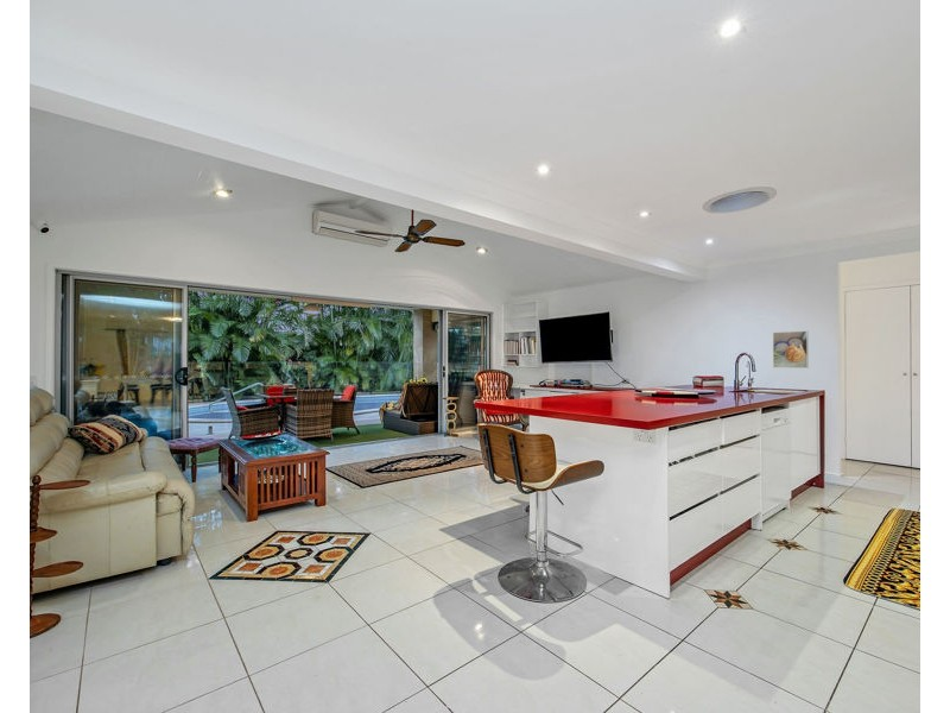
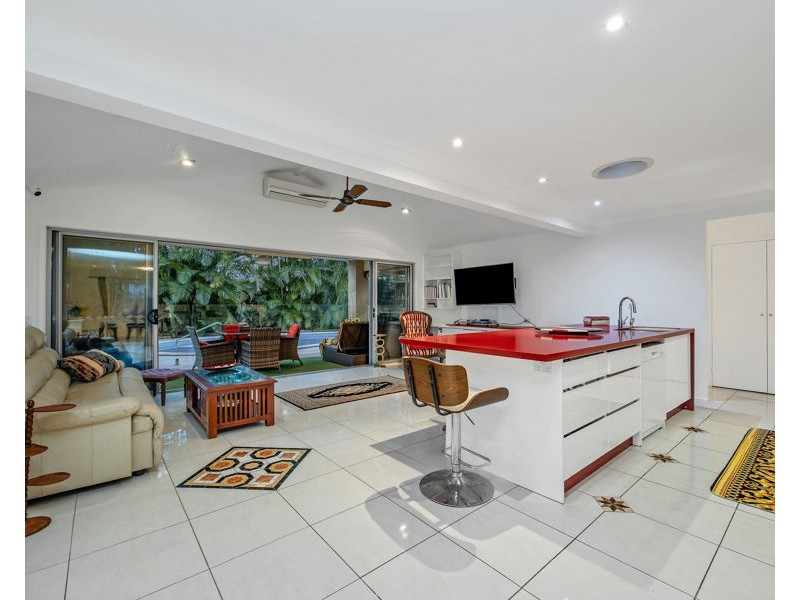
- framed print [772,329,810,370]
